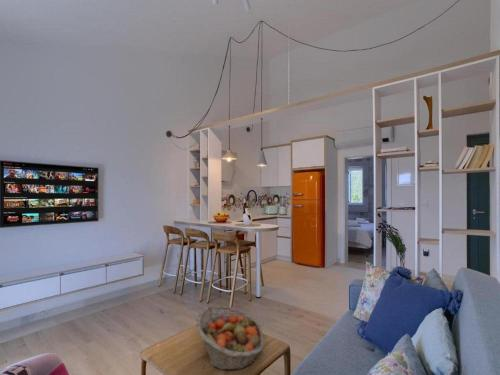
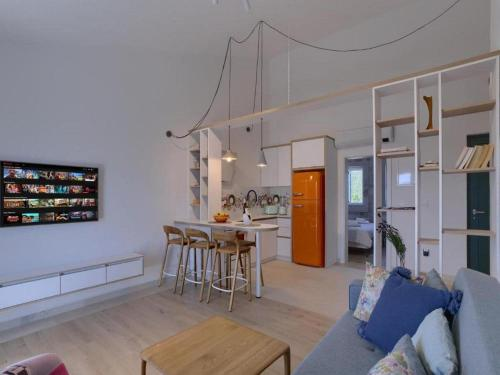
- fruit basket [195,305,265,371]
